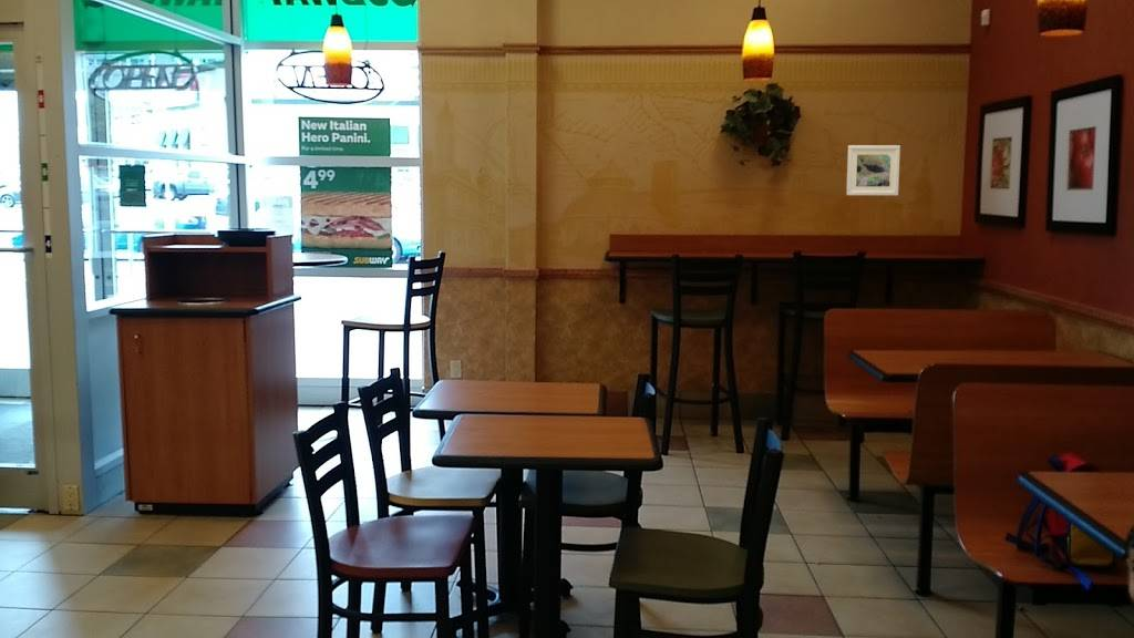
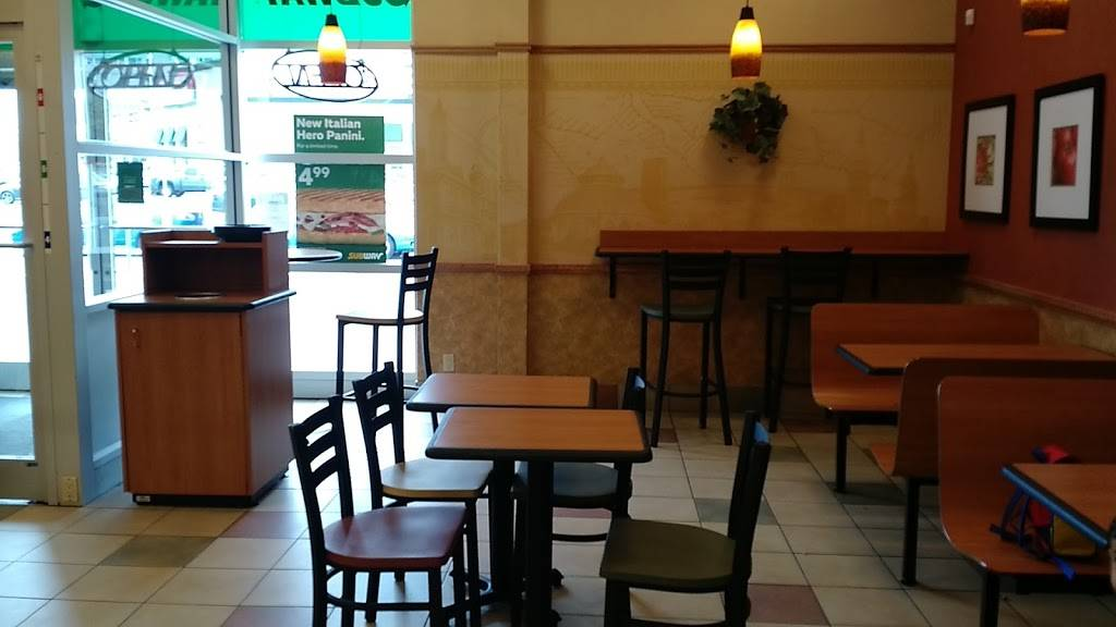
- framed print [845,144,901,197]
